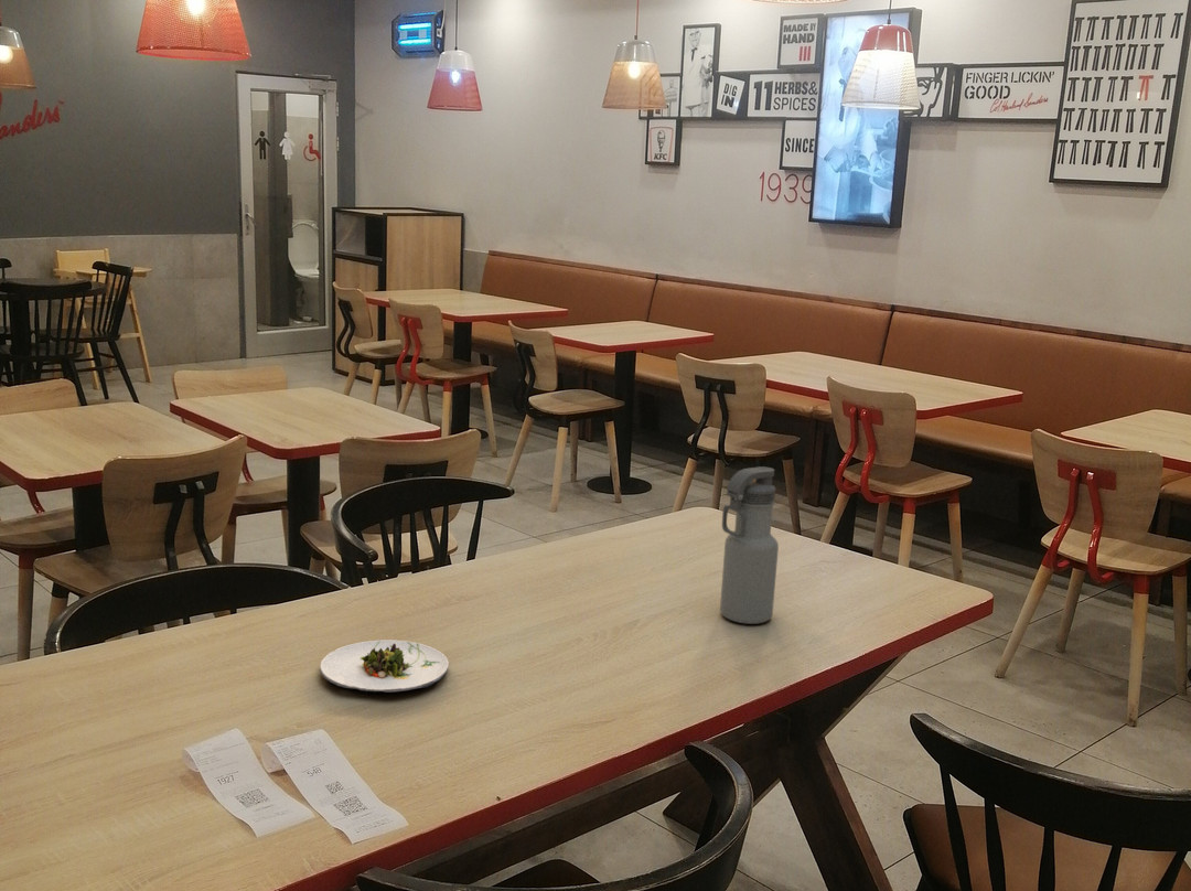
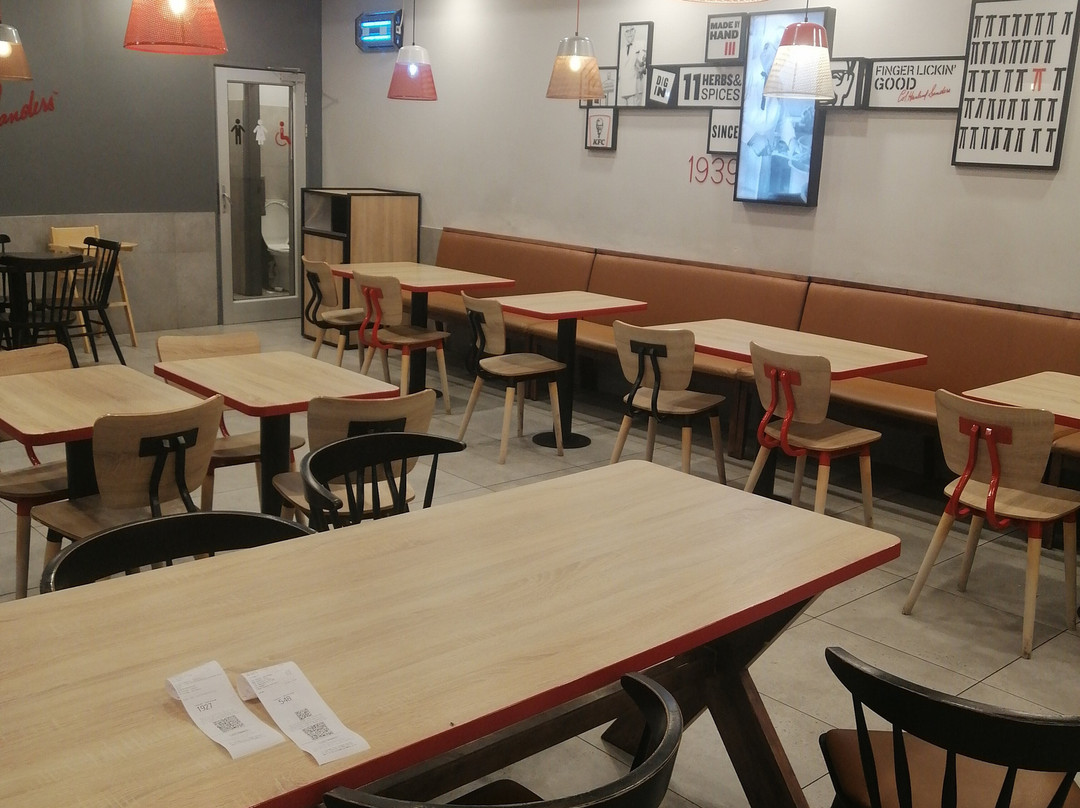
- salad plate [319,638,450,694]
- water bottle [719,465,780,625]
